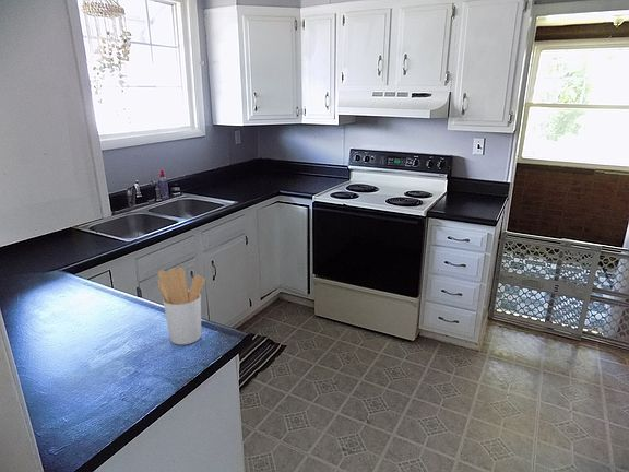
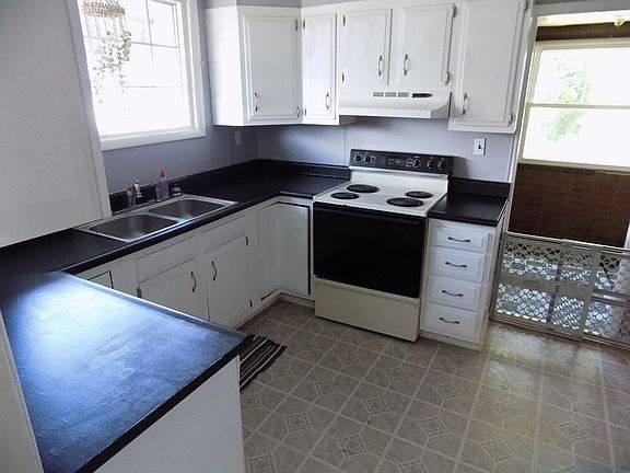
- utensil holder [157,267,205,346]
